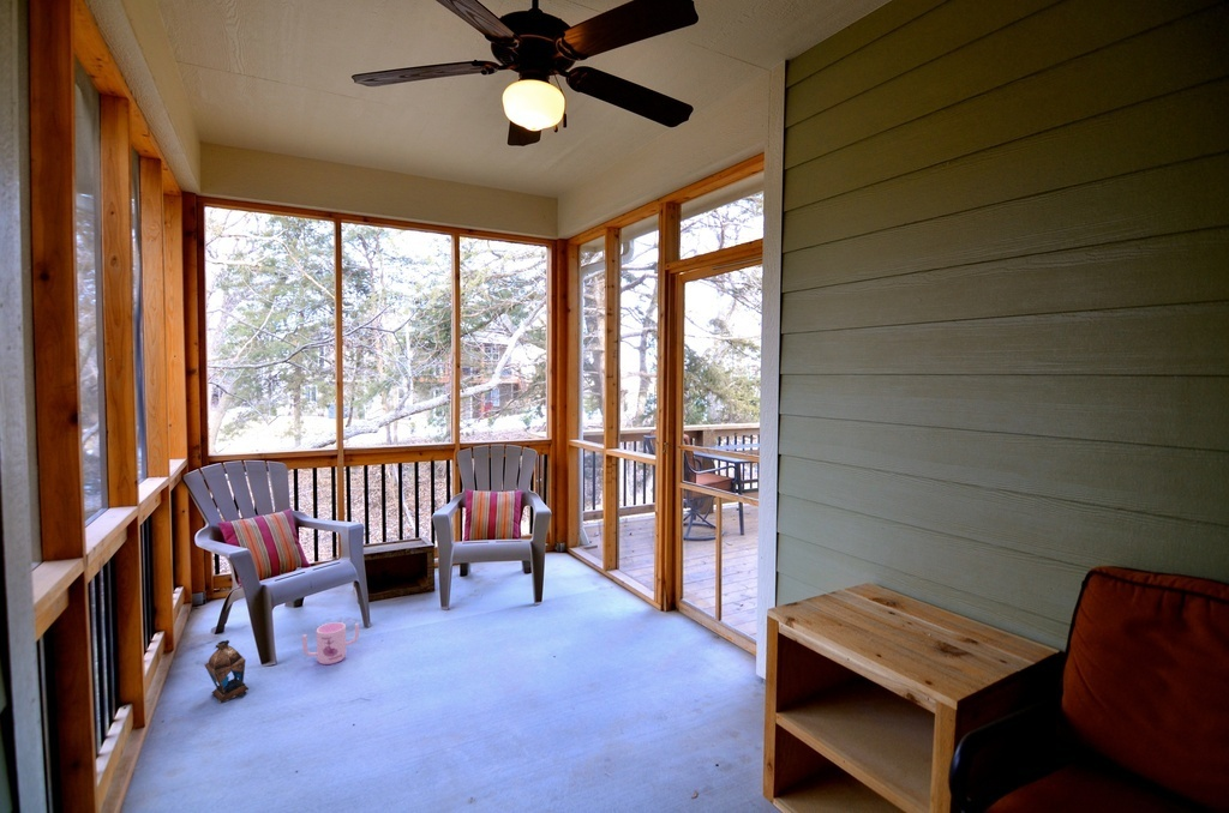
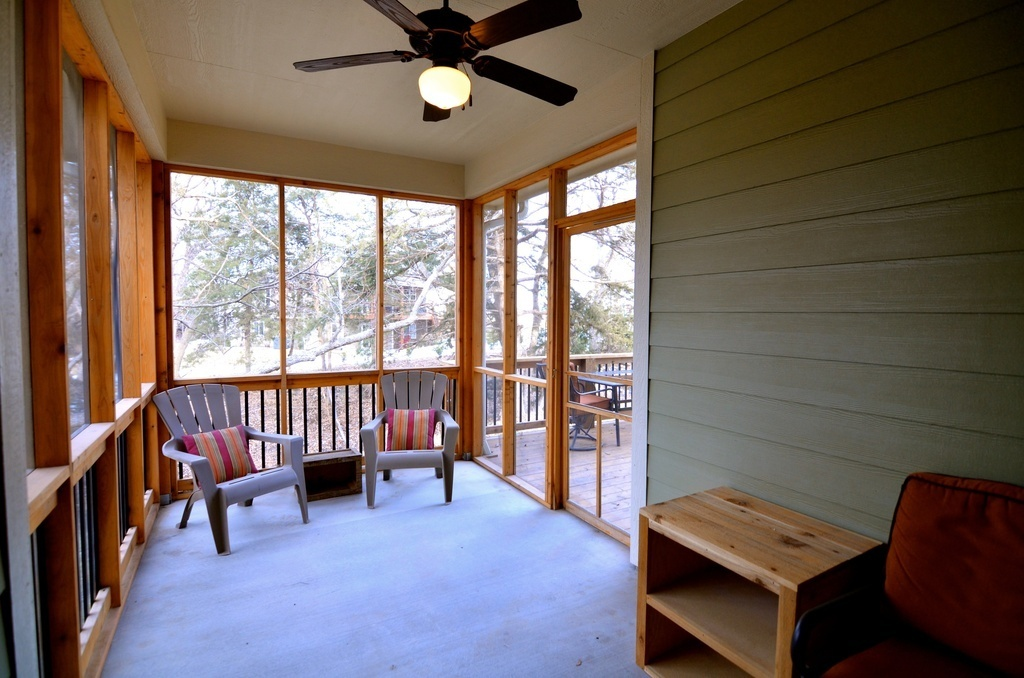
- mug [301,621,360,666]
- lantern [204,639,250,704]
